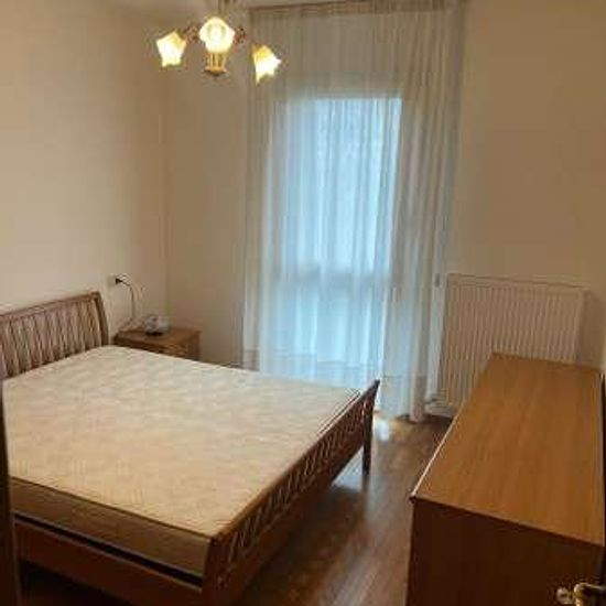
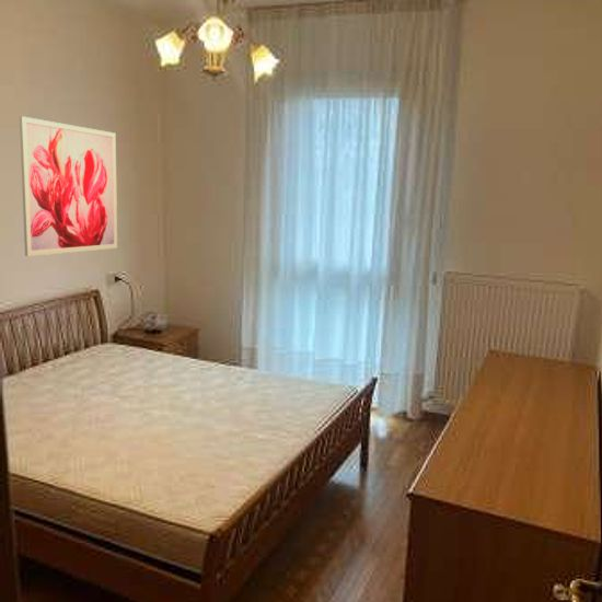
+ wall art [19,115,118,257]
